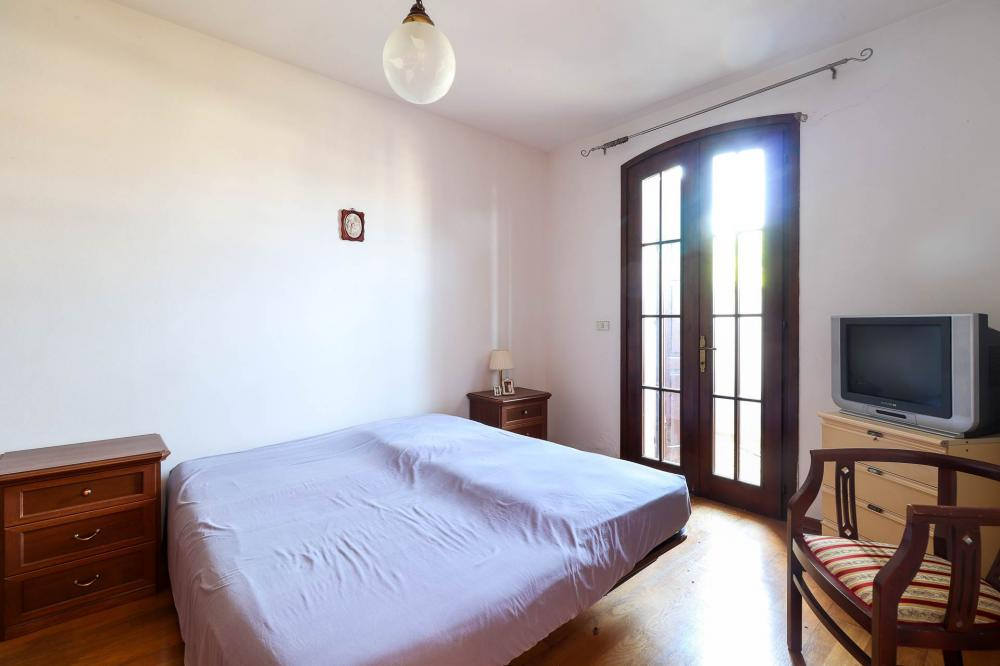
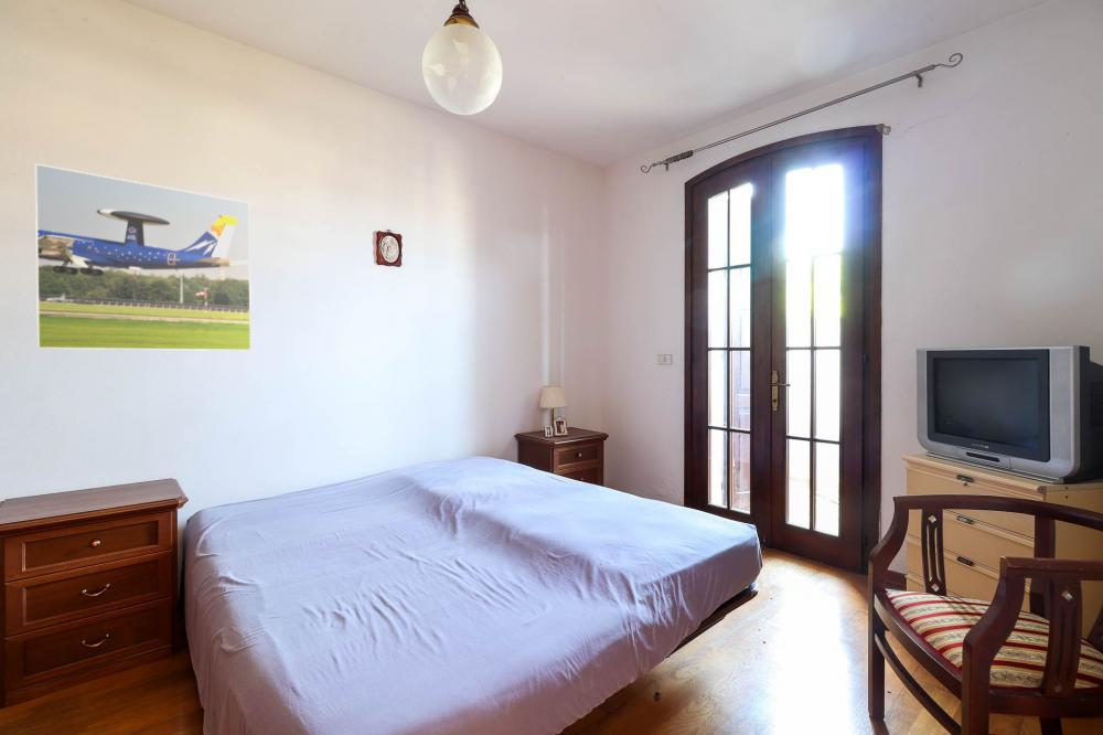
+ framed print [34,162,253,352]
